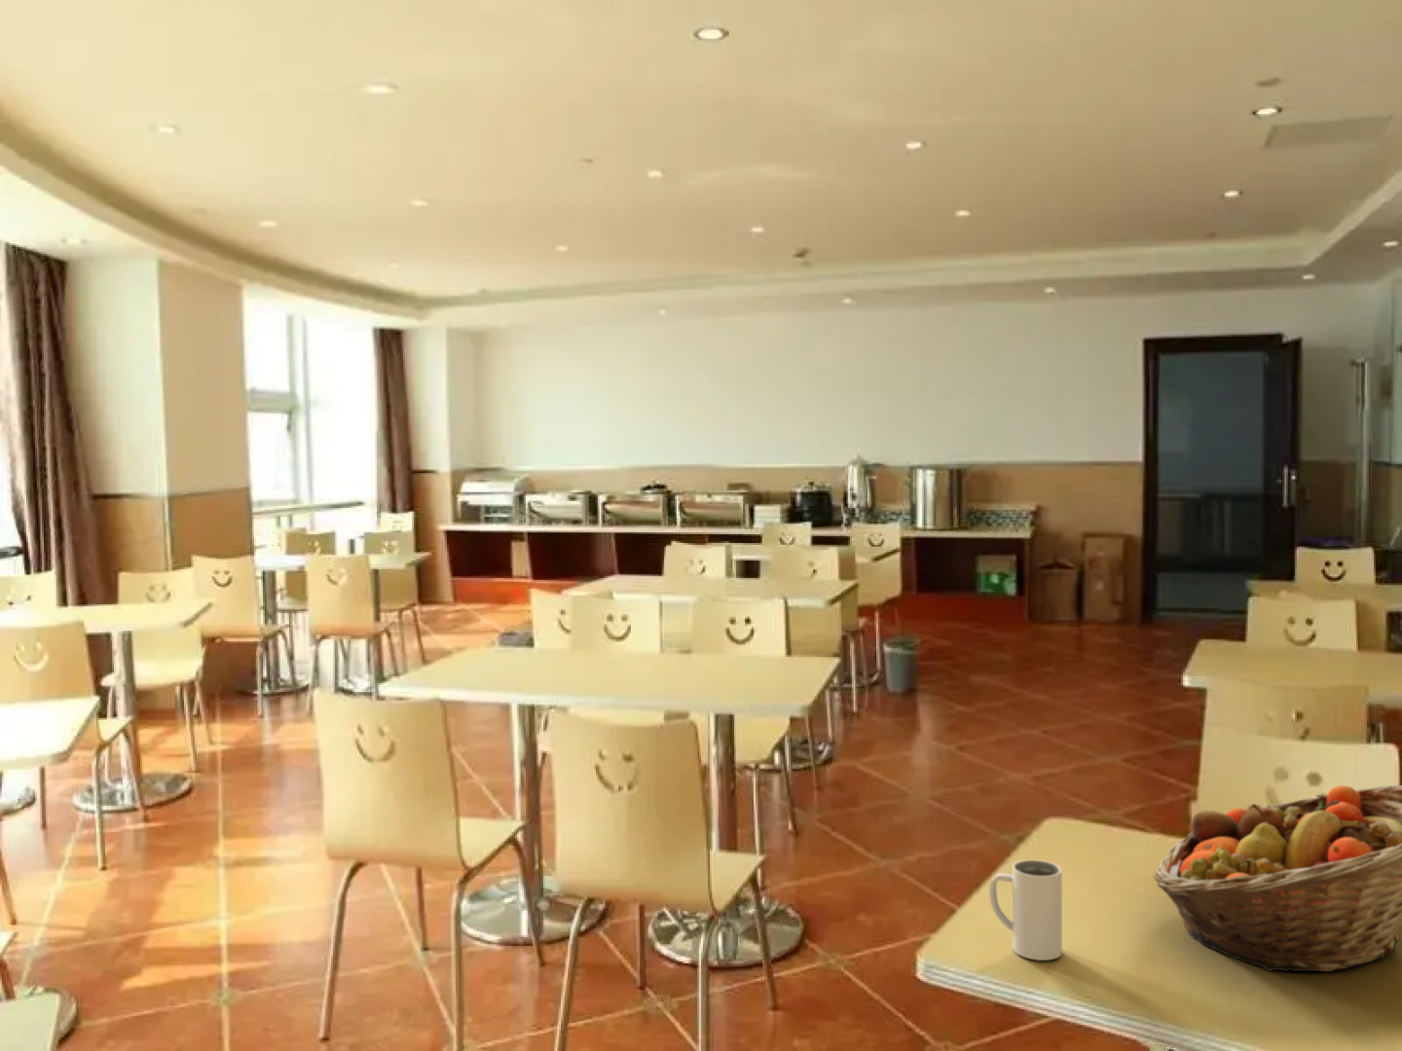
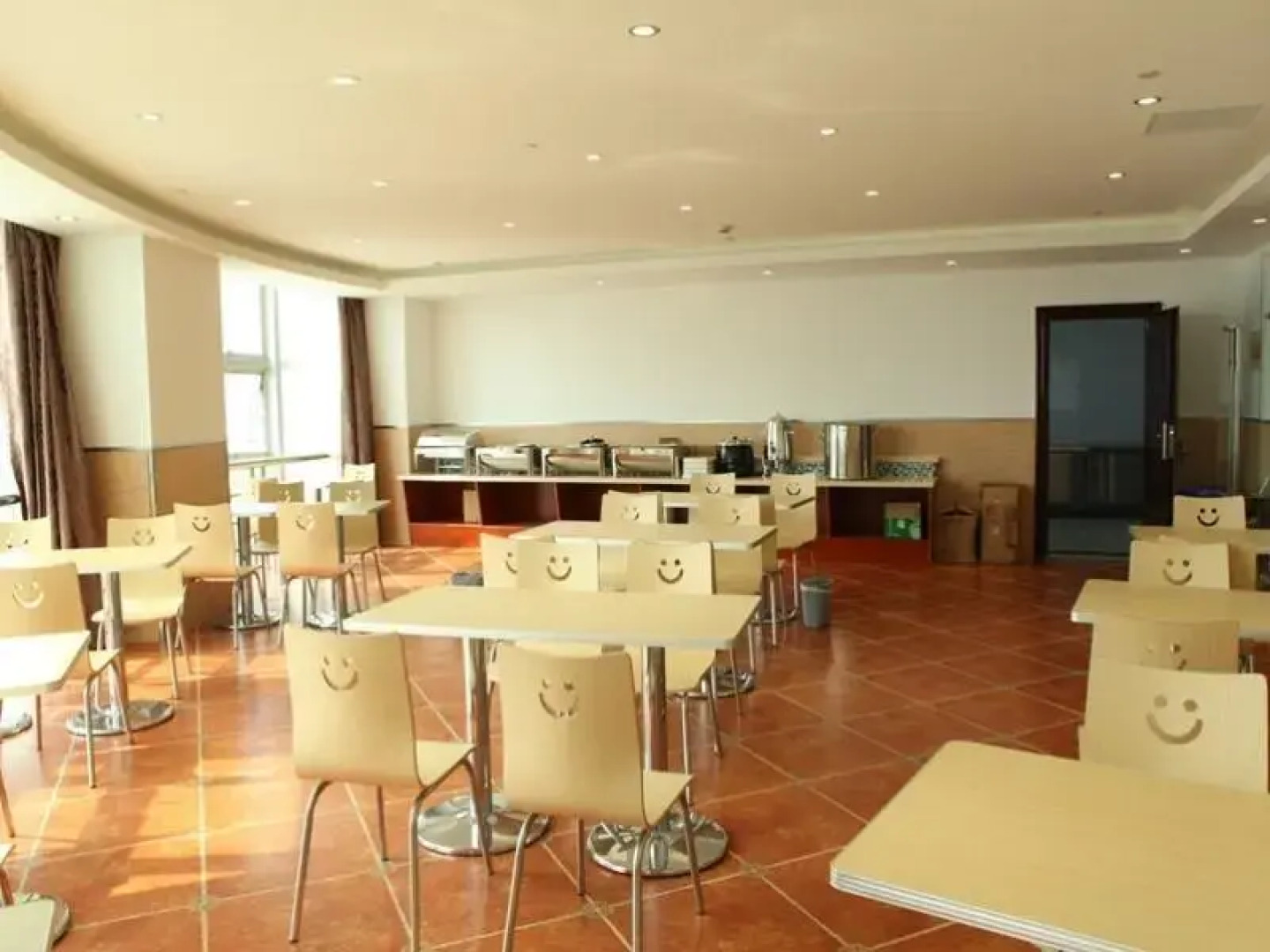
- mug [988,859,1063,962]
- fruit basket [1151,784,1402,973]
